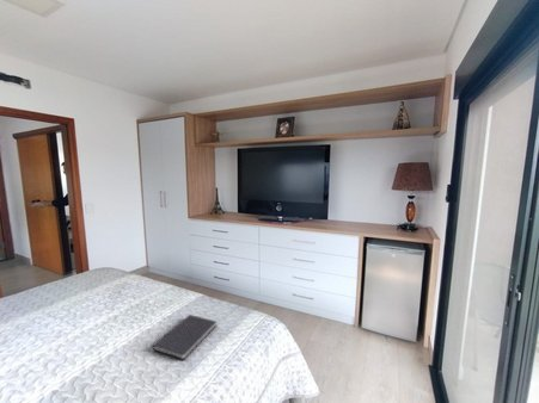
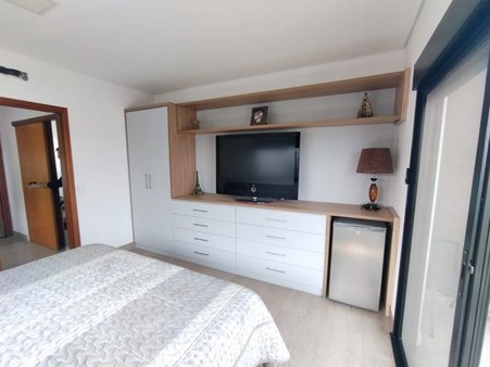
- diary [152,314,218,361]
